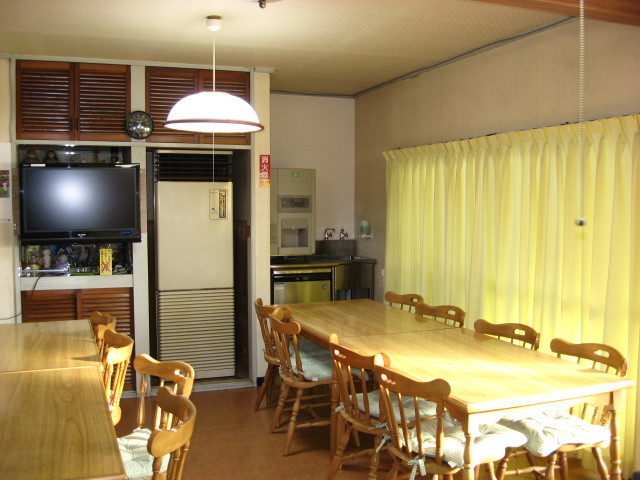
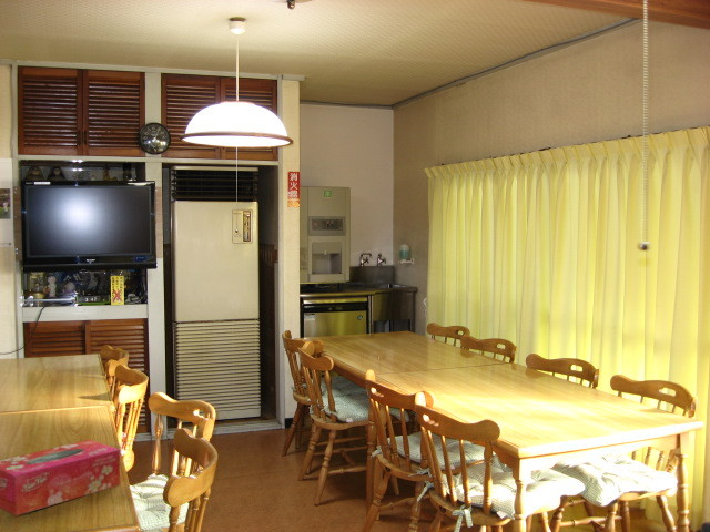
+ tissue box [0,439,121,516]
